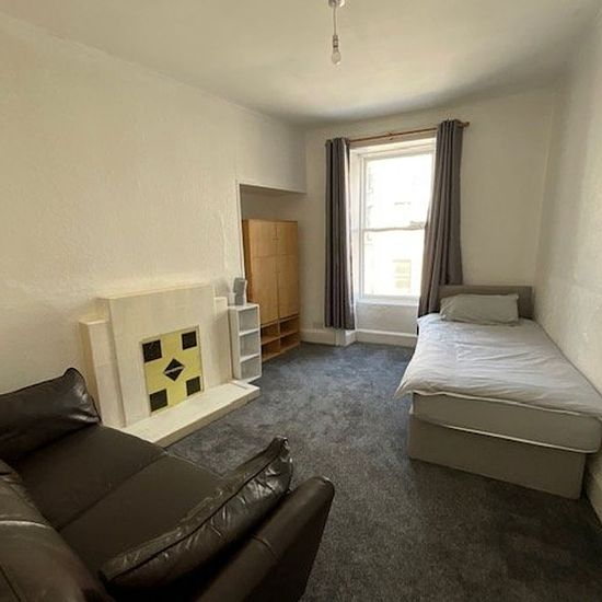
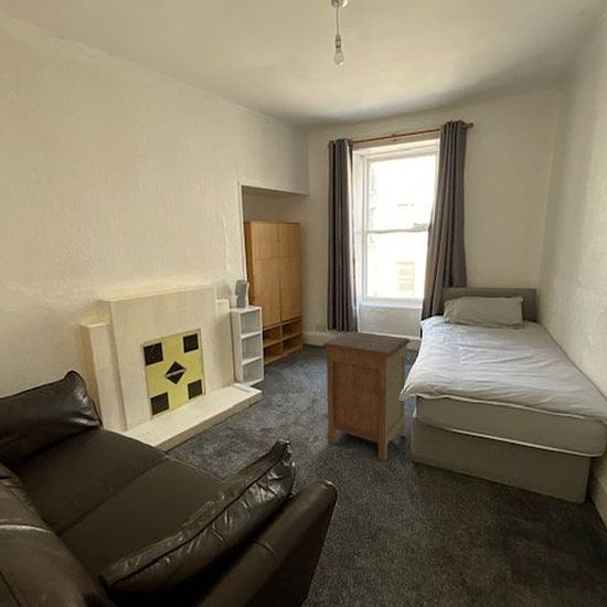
+ nightstand [322,330,411,462]
